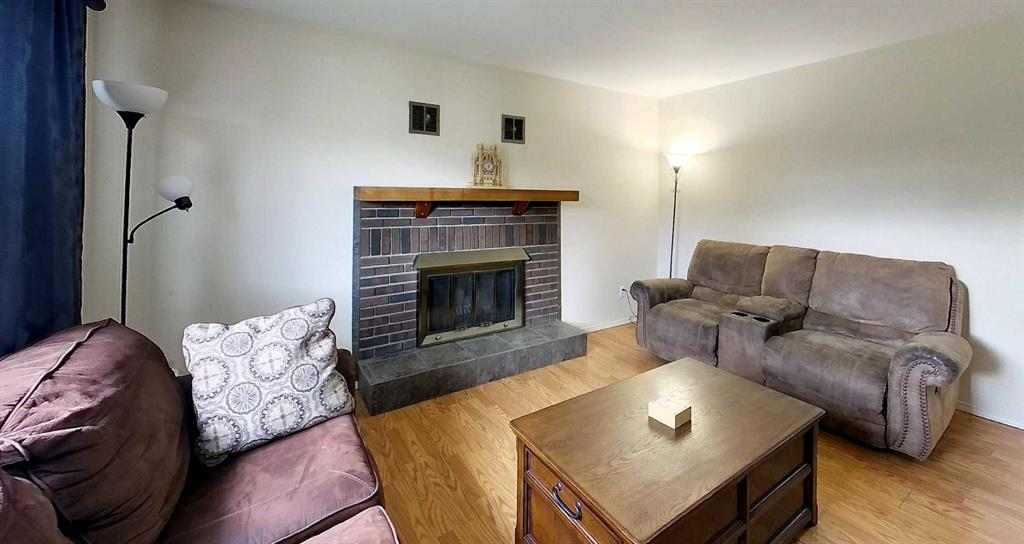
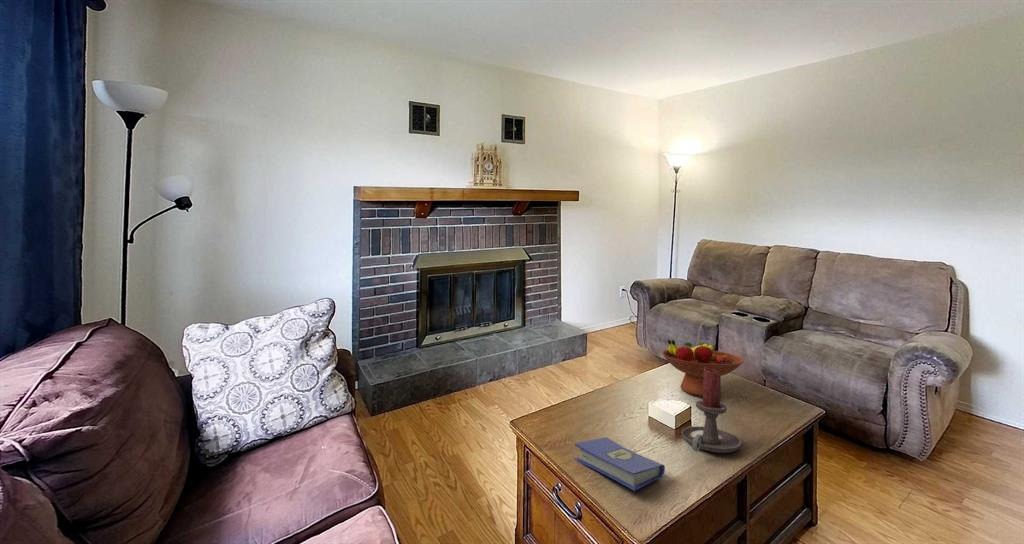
+ candle holder [681,368,742,454]
+ hardcover book [573,436,666,492]
+ fruit bowl [661,338,745,397]
